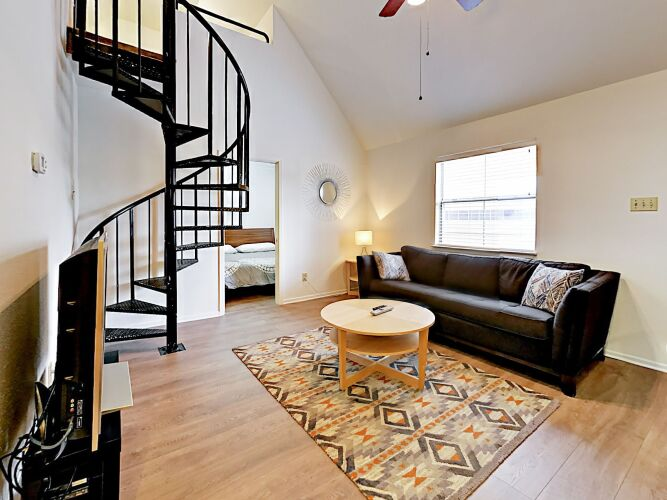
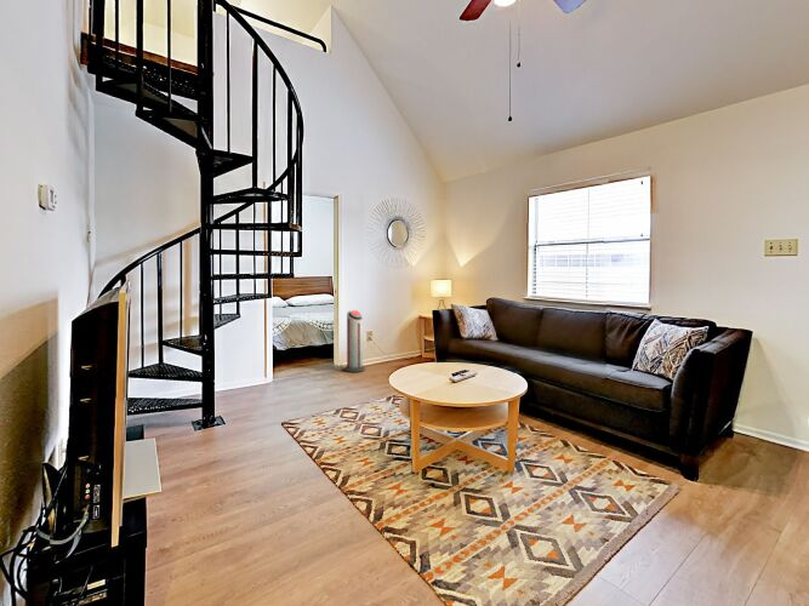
+ air purifier [343,309,366,373]
